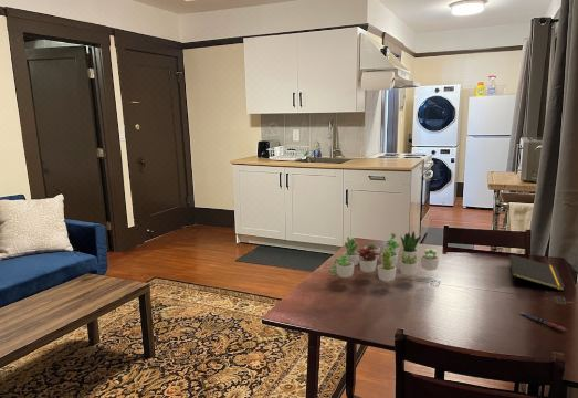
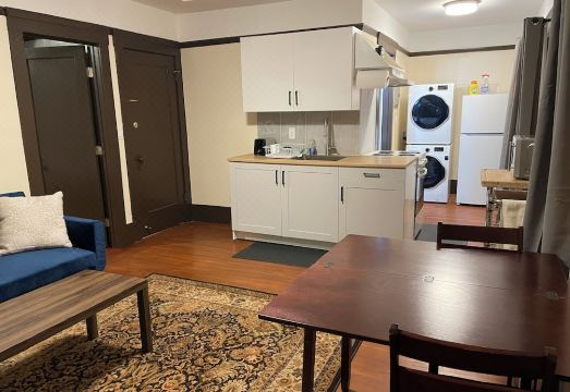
- notepad [508,253,566,292]
- pen [519,312,567,332]
- succulent plant [329,230,440,282]
